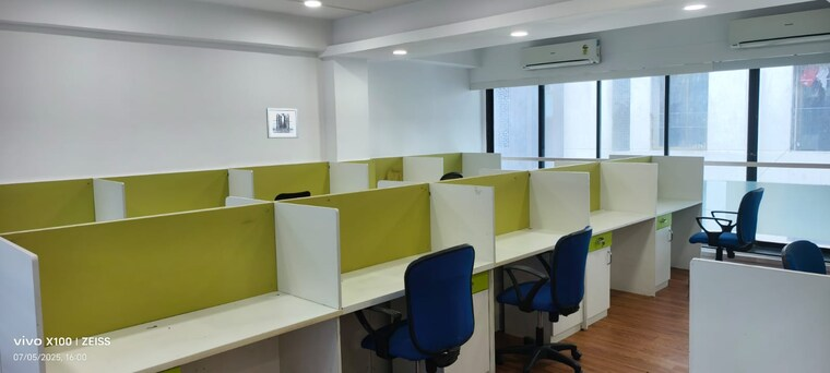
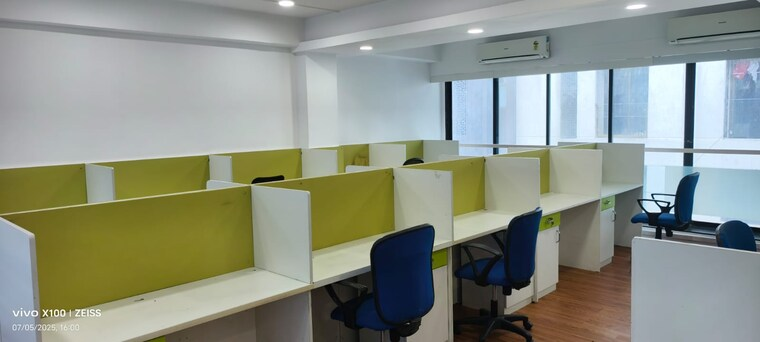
- wall art [265,107,299,140]
